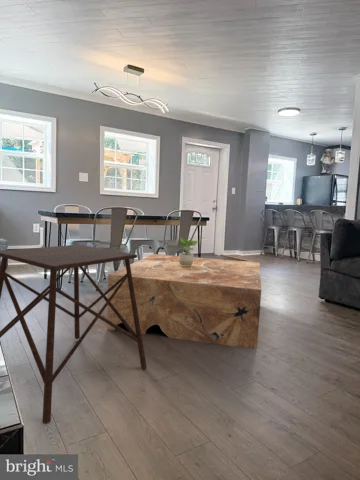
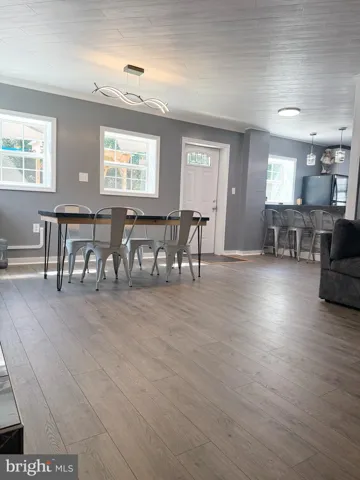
- potted plant [175,235,199,266]
- coffee table [106,253,262,350]
- side table [0,244,148,425]
